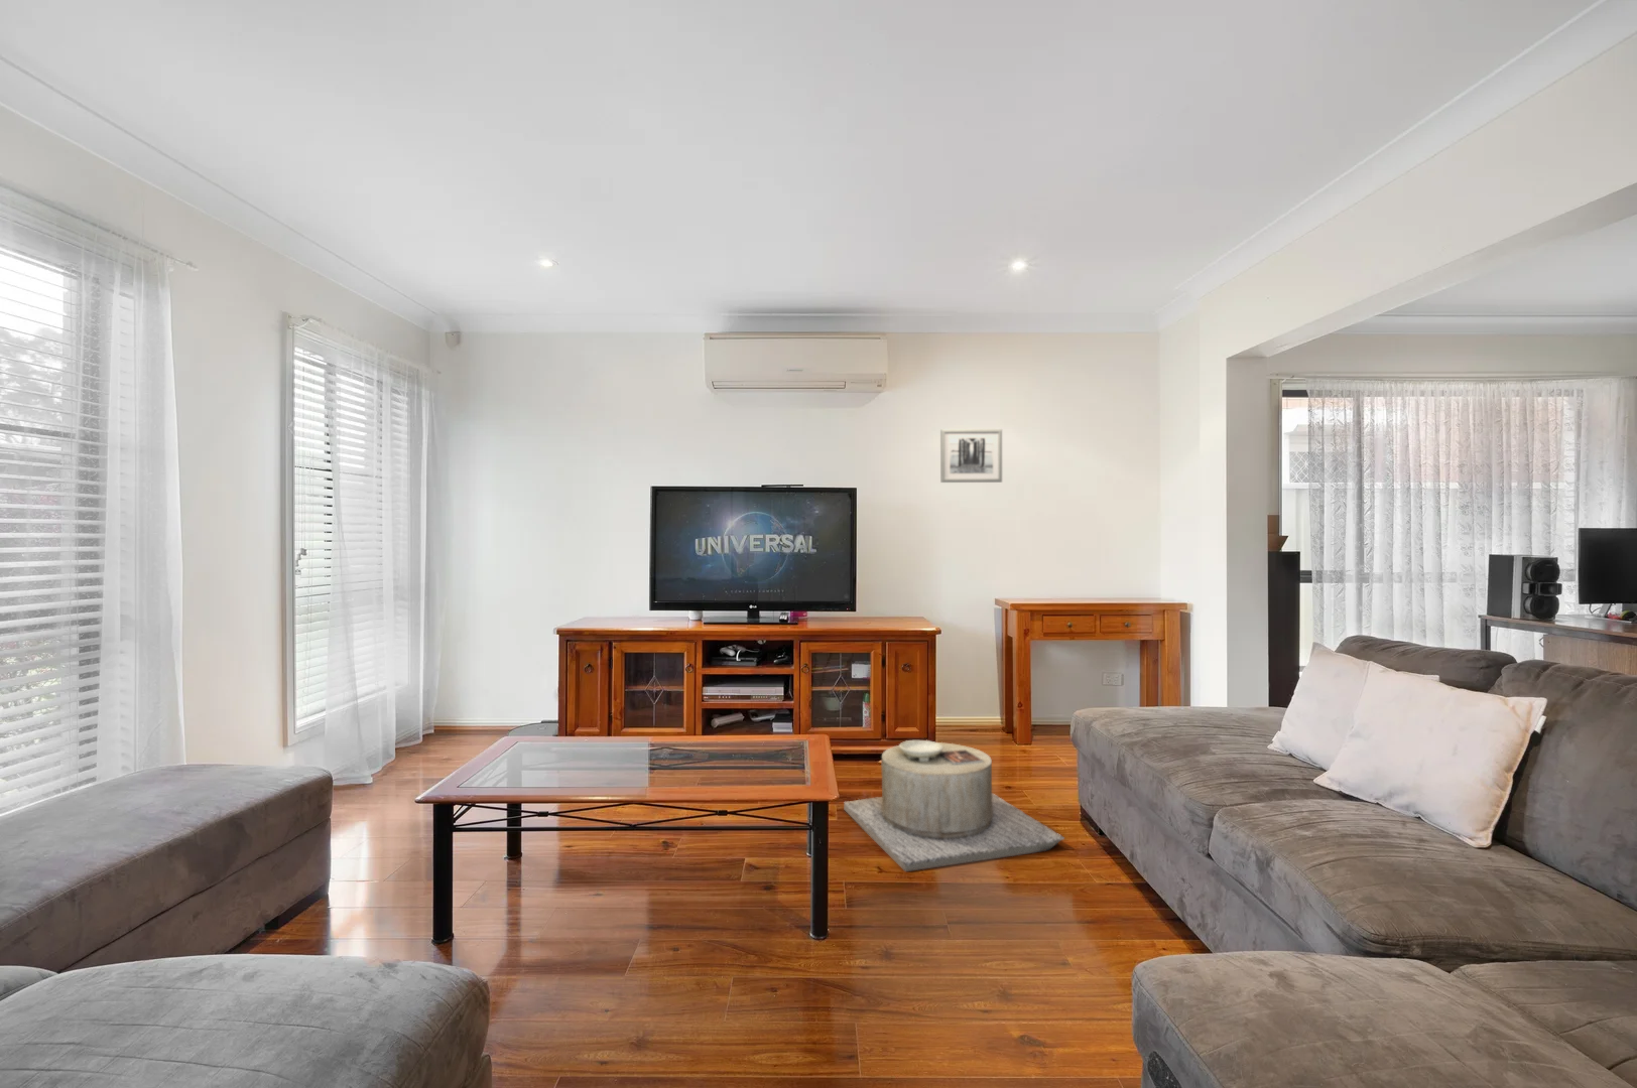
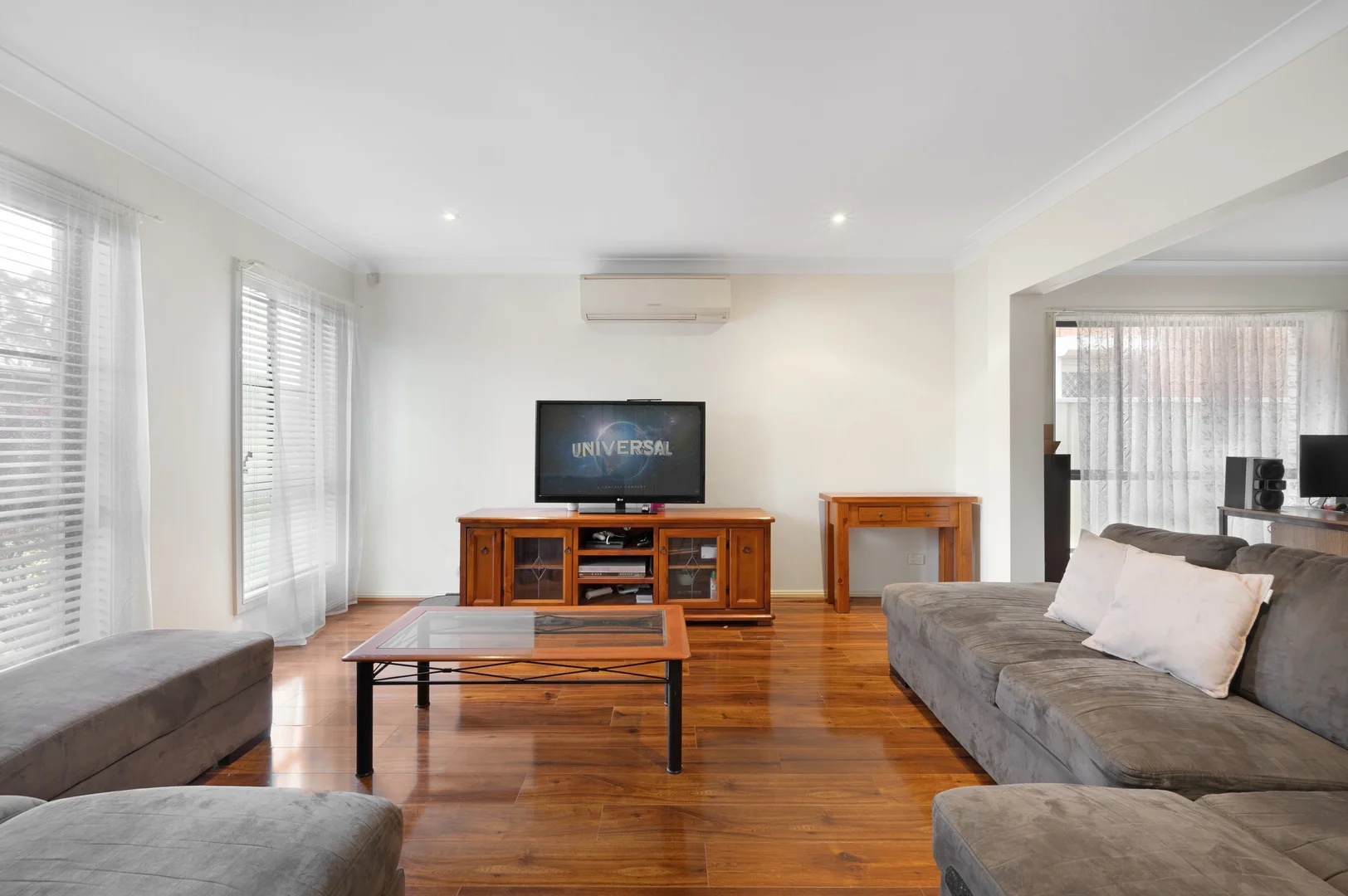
- side table [843,739,1065,872]
- wall art [940,429,1003,483]
